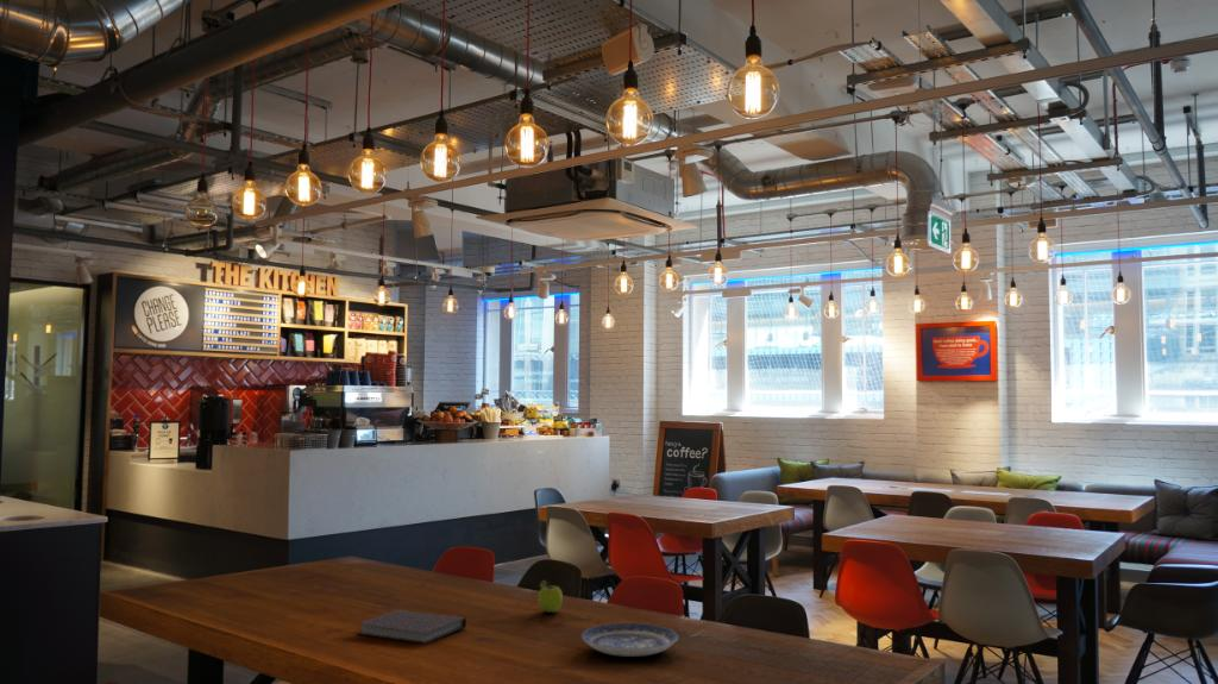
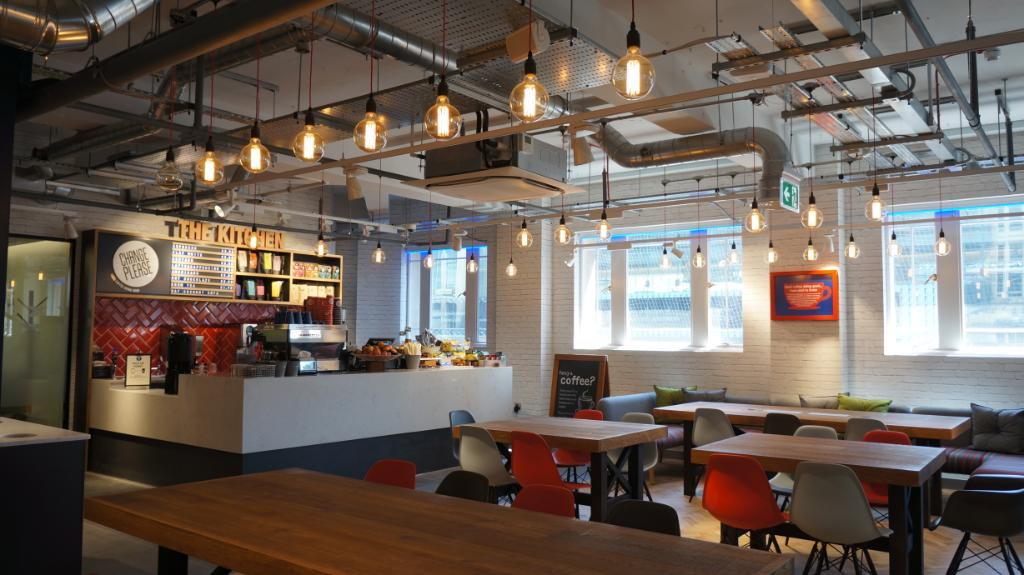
- fruit [536,579,564,614]
- plate [580,622,679,658]
- notebook [356,609,467,645]
